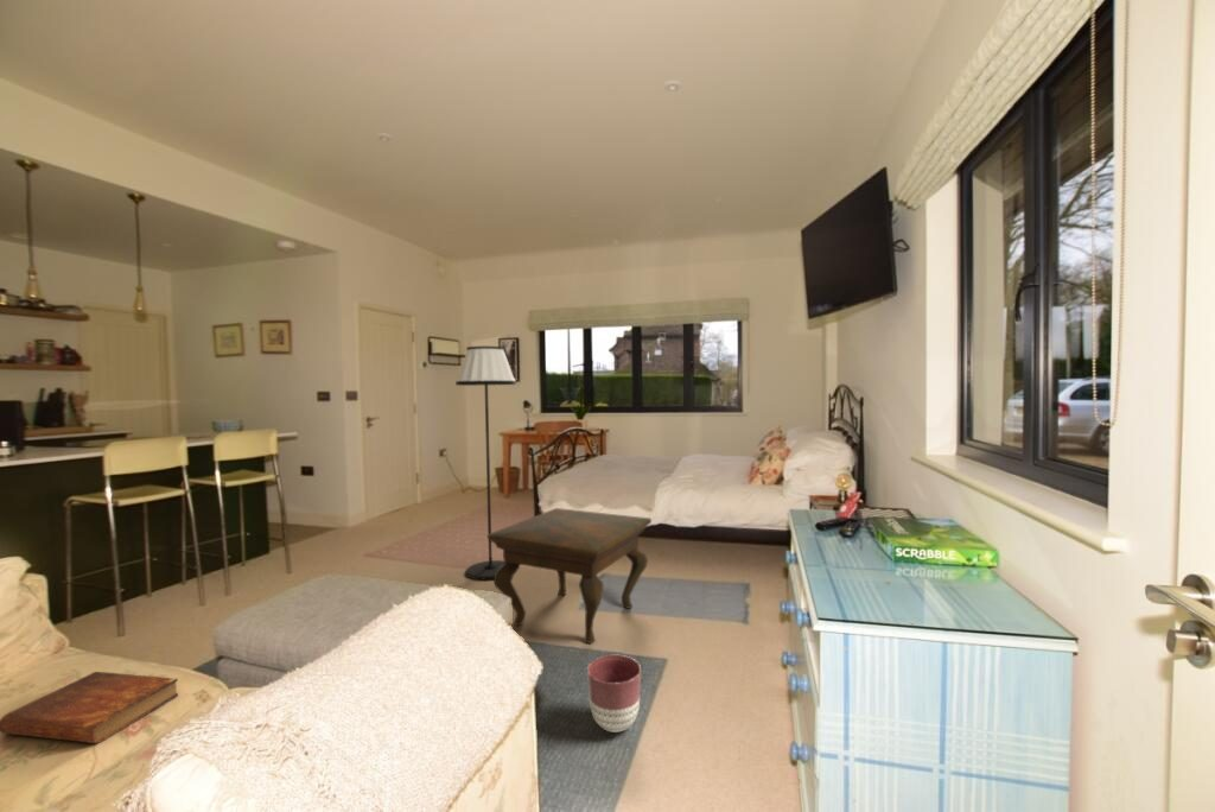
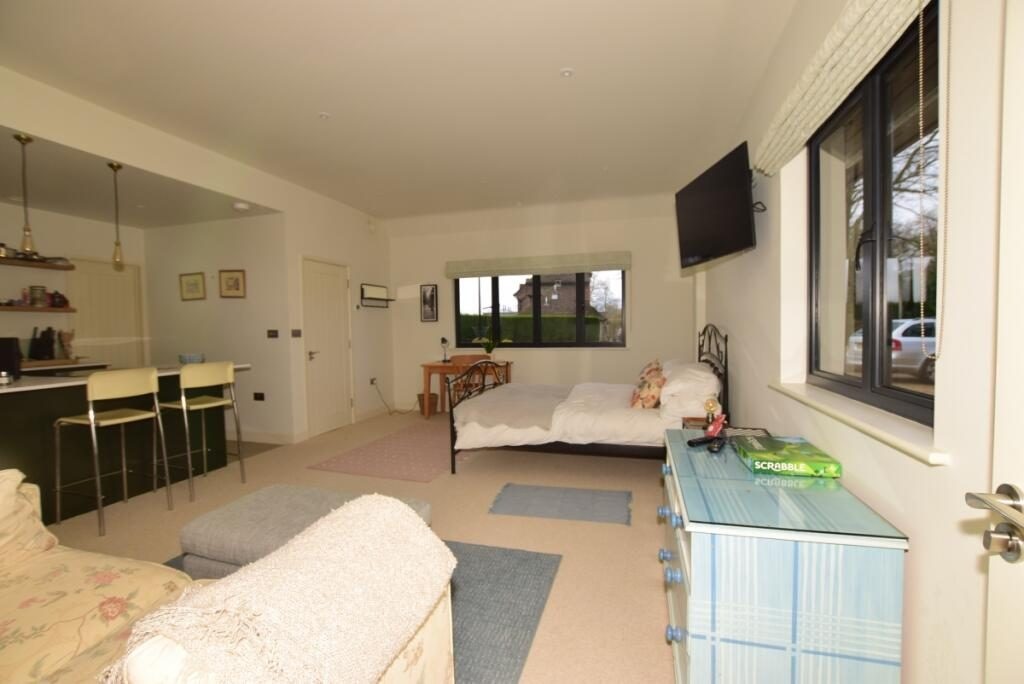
- floor lamp [454,345,517,581]
- bible [0,671,179,744]
- planter [586,654,642,734]
- side table [486,507,653,645]
